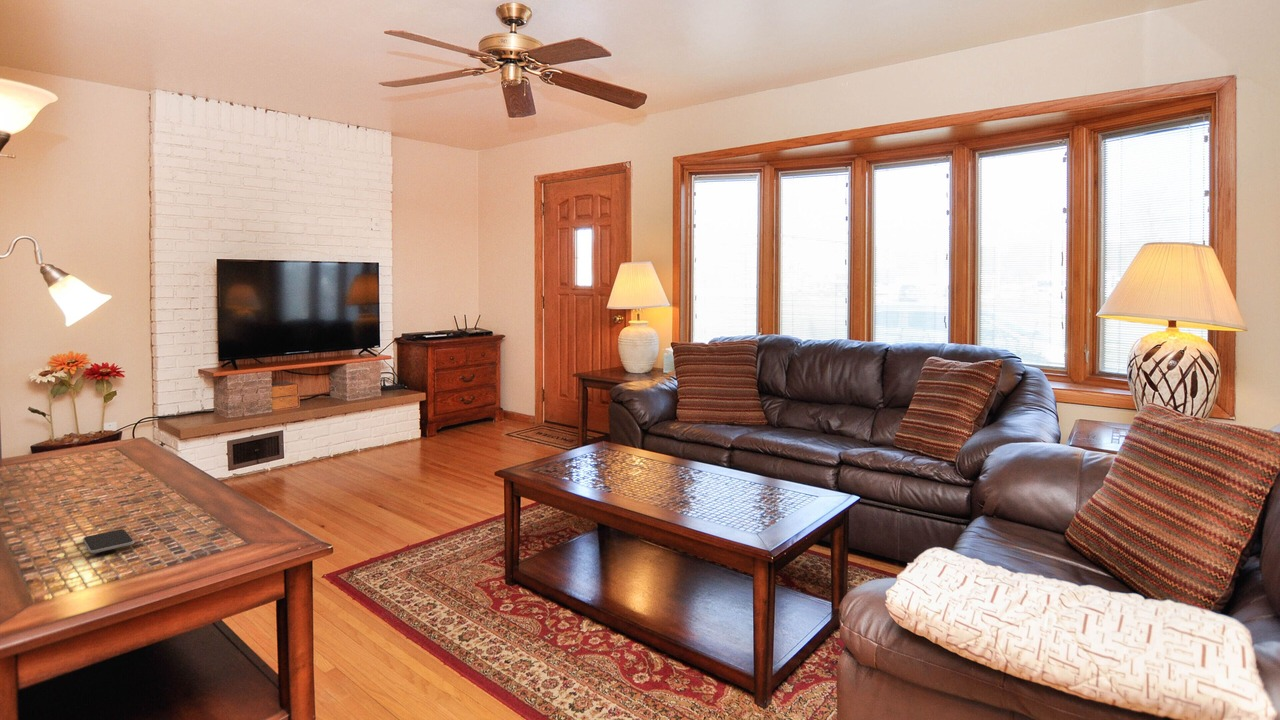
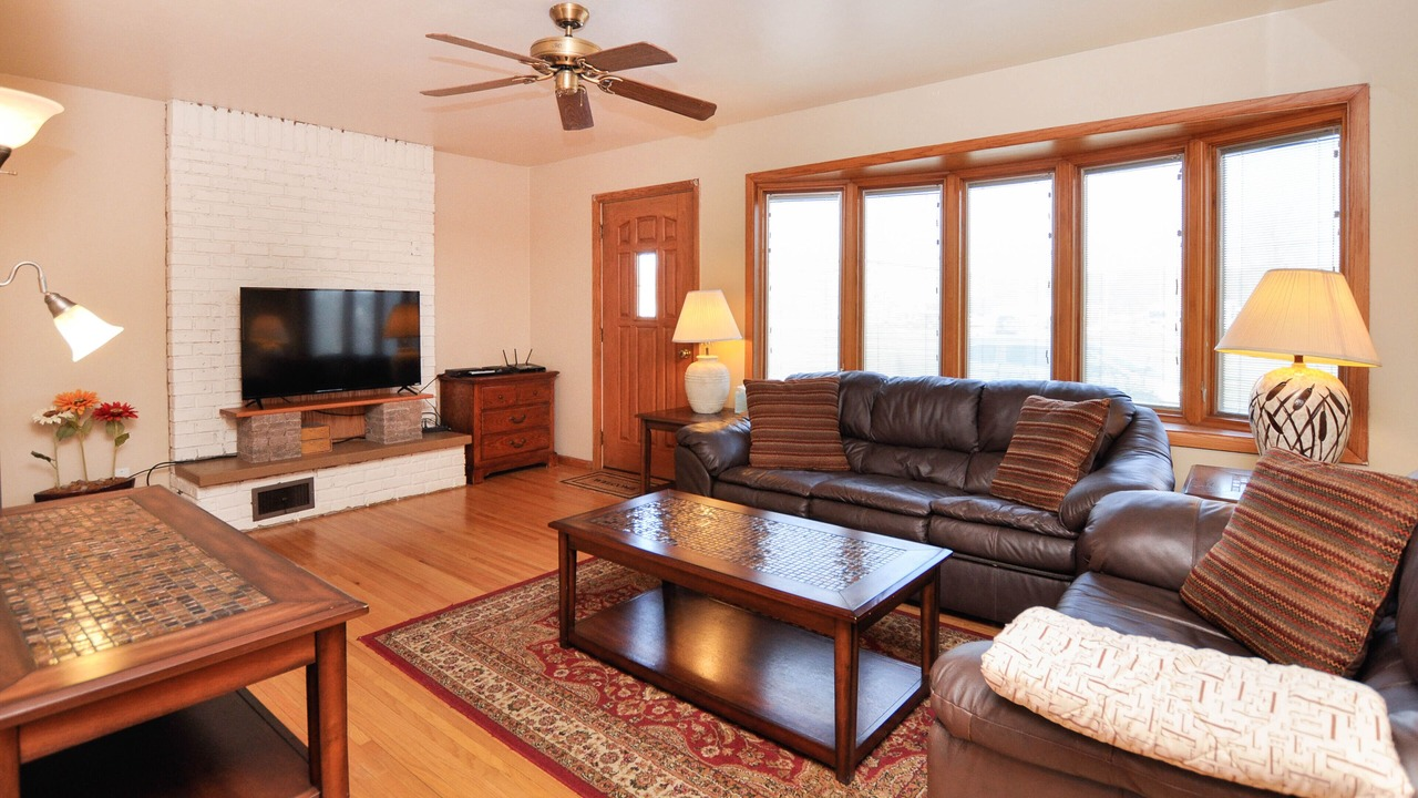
- smartphone [82,528,136,554]
